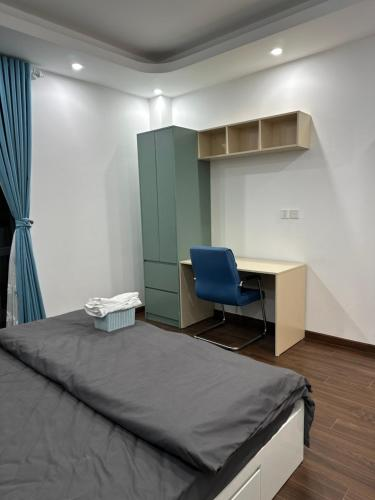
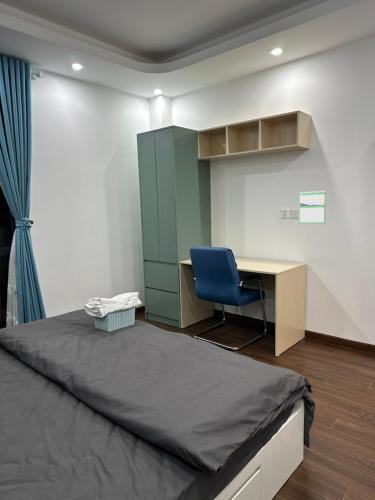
+ calendar [298,190,327,224]
